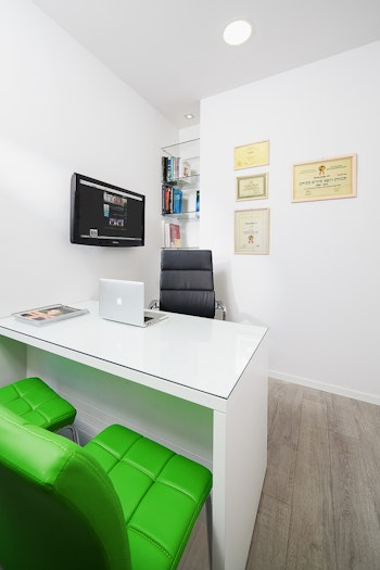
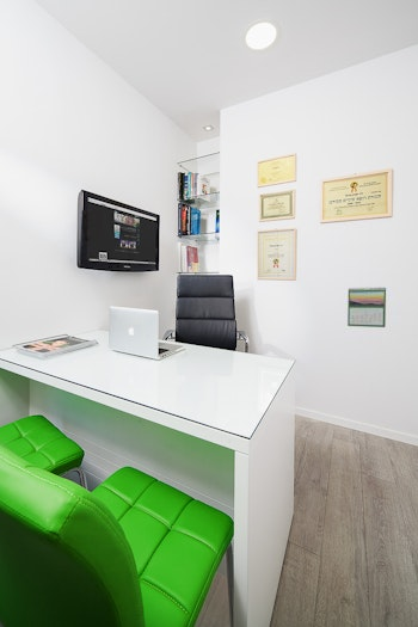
+ calendar [346,285,387,328]
